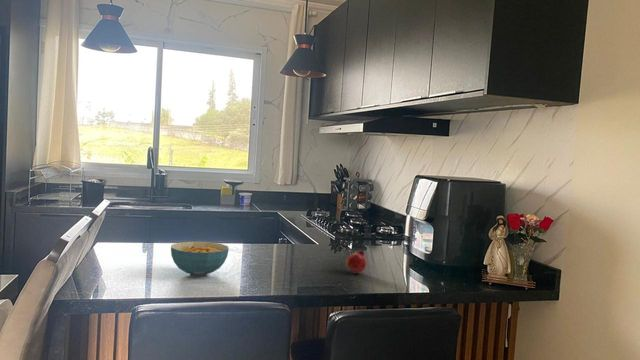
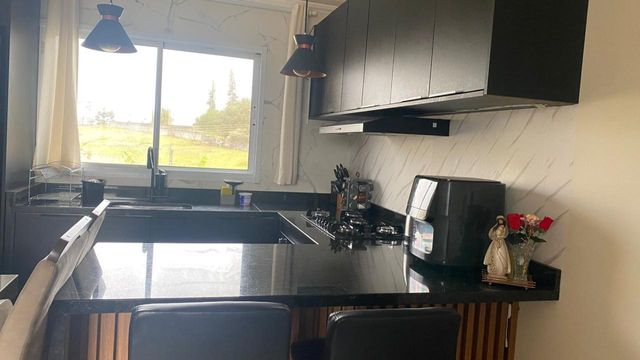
- fruit [345,249,367,274]
- cereal bowl [170,241,230,278]
